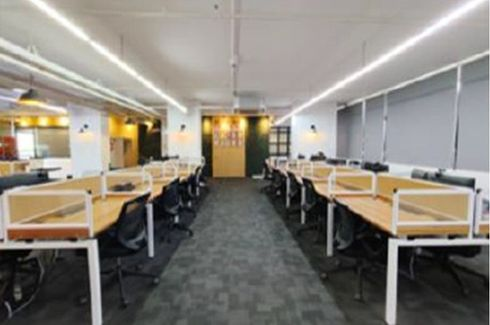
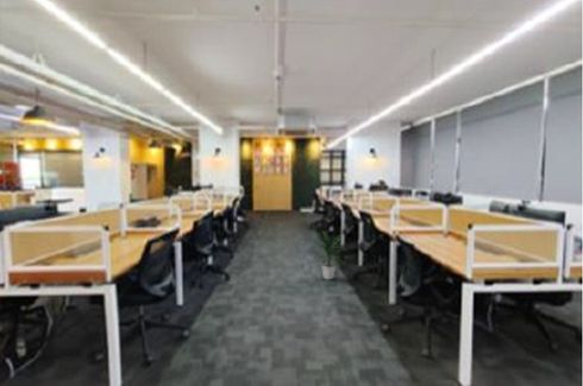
+ indoor plant [313,229,347,280]
